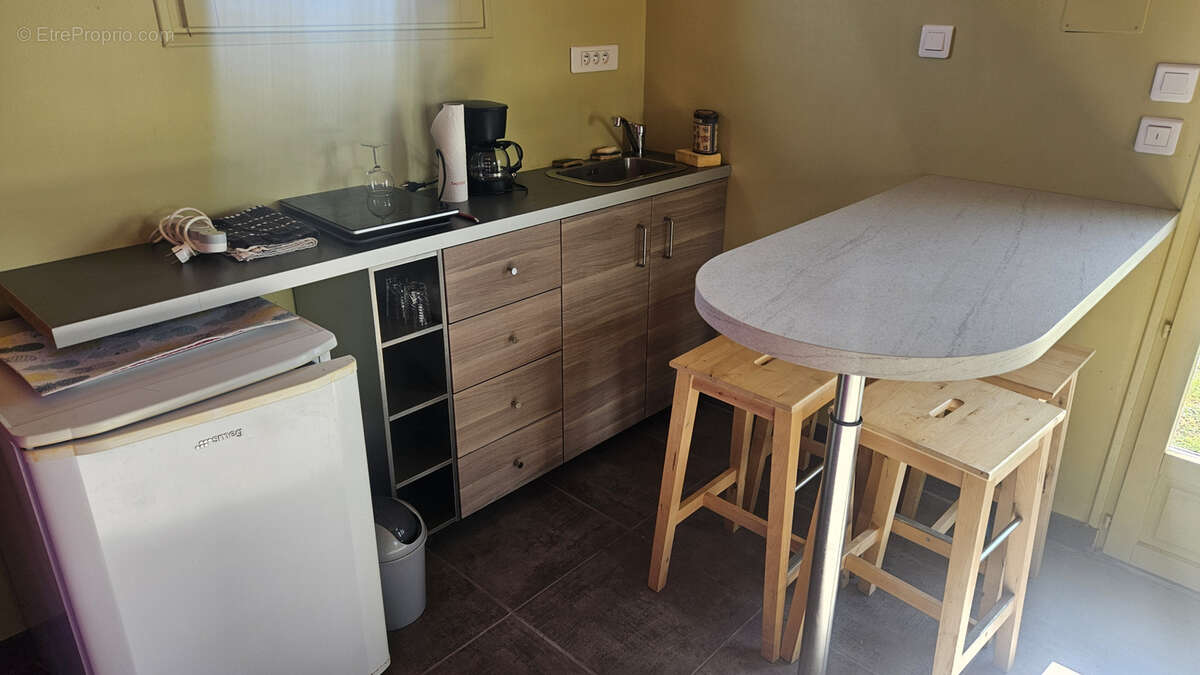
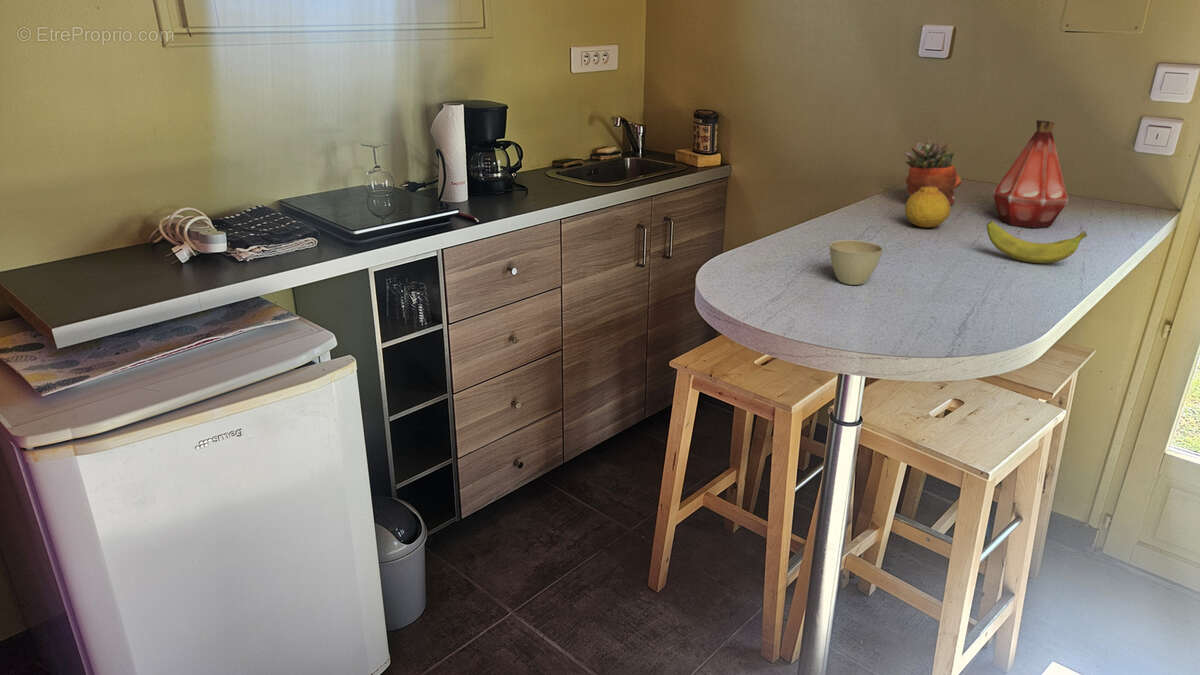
+ flower pot [829,239,884,286]
+ bottle [992,119,1070,229]
+ fruit [904,186,952,229]
+ banana [986,220,1088,264]
+ succulent planter [904,139,962,207]
